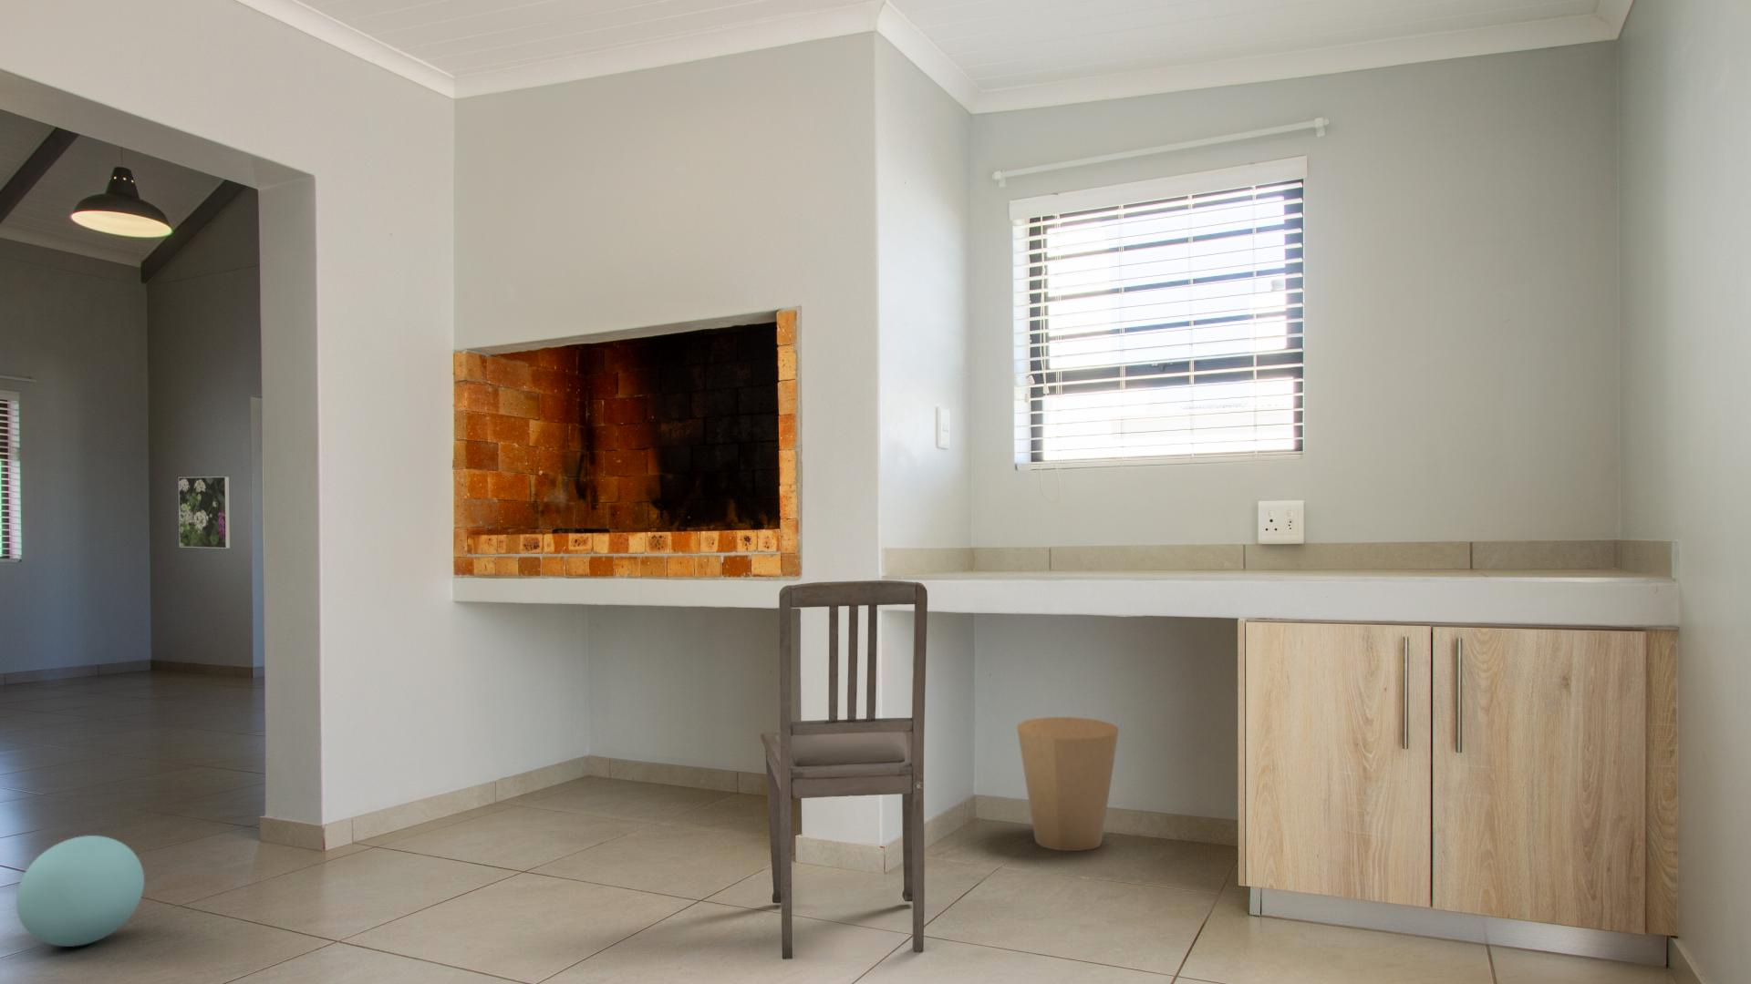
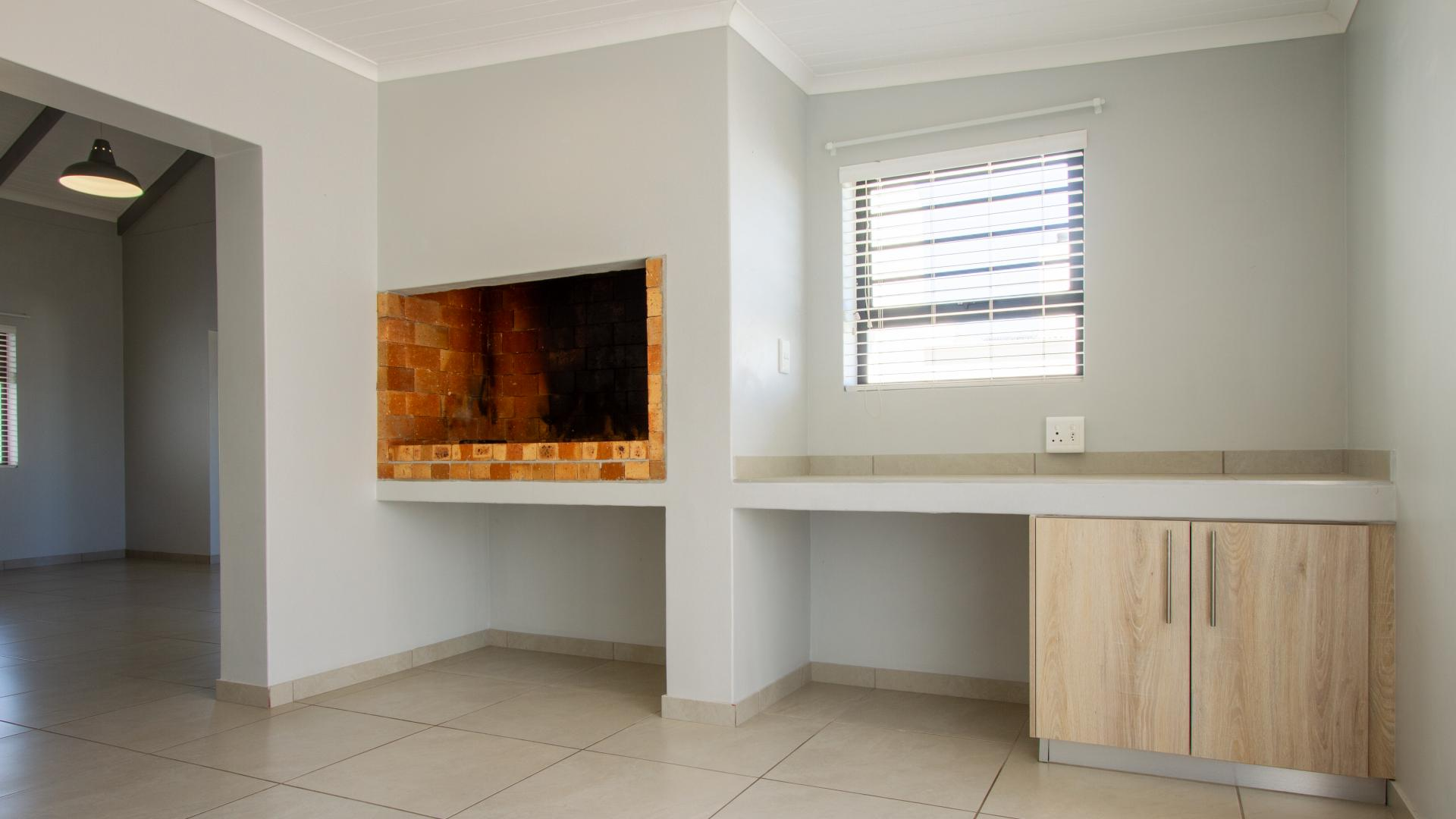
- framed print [178,476,231,549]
- ball [16,835,146,948]
- dining chair [760,579,928,960]
- trash can [1016,716,1120,852]
